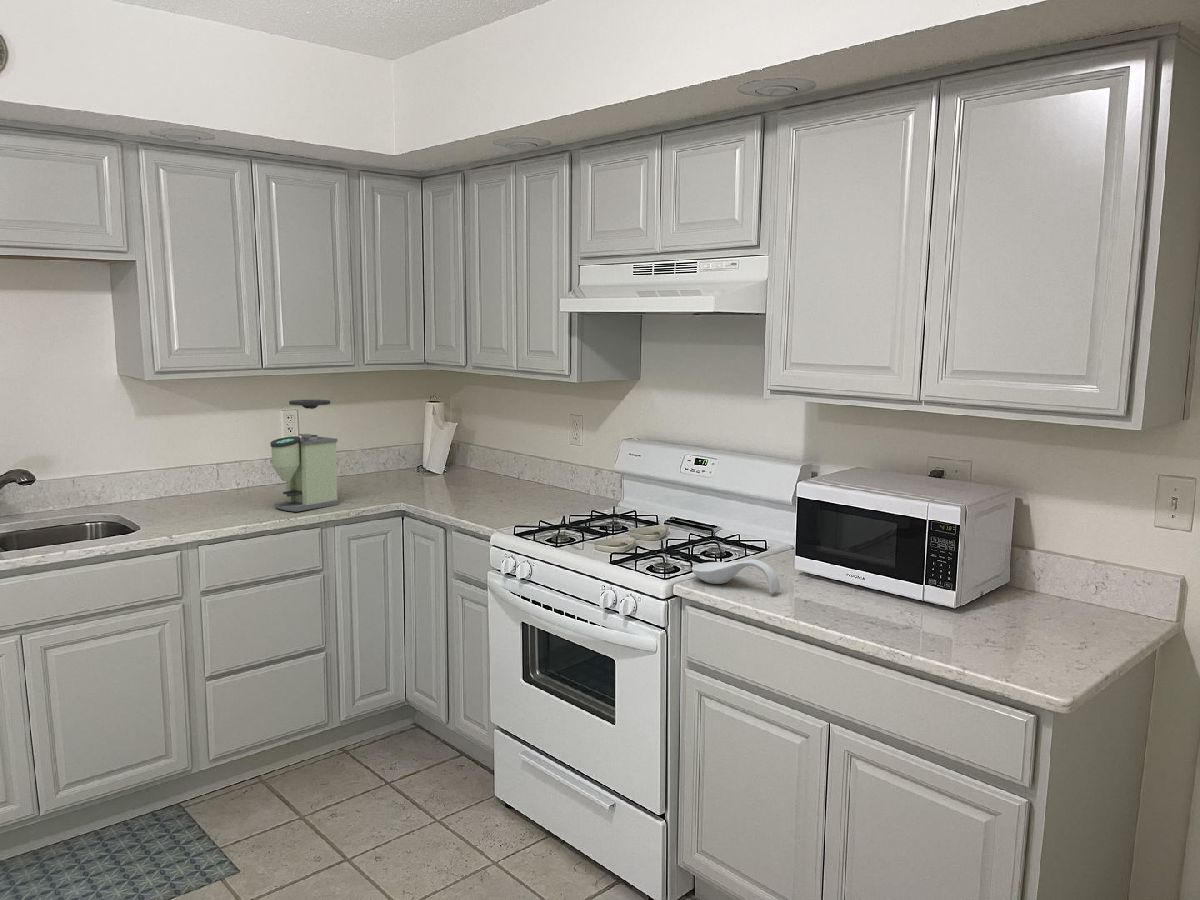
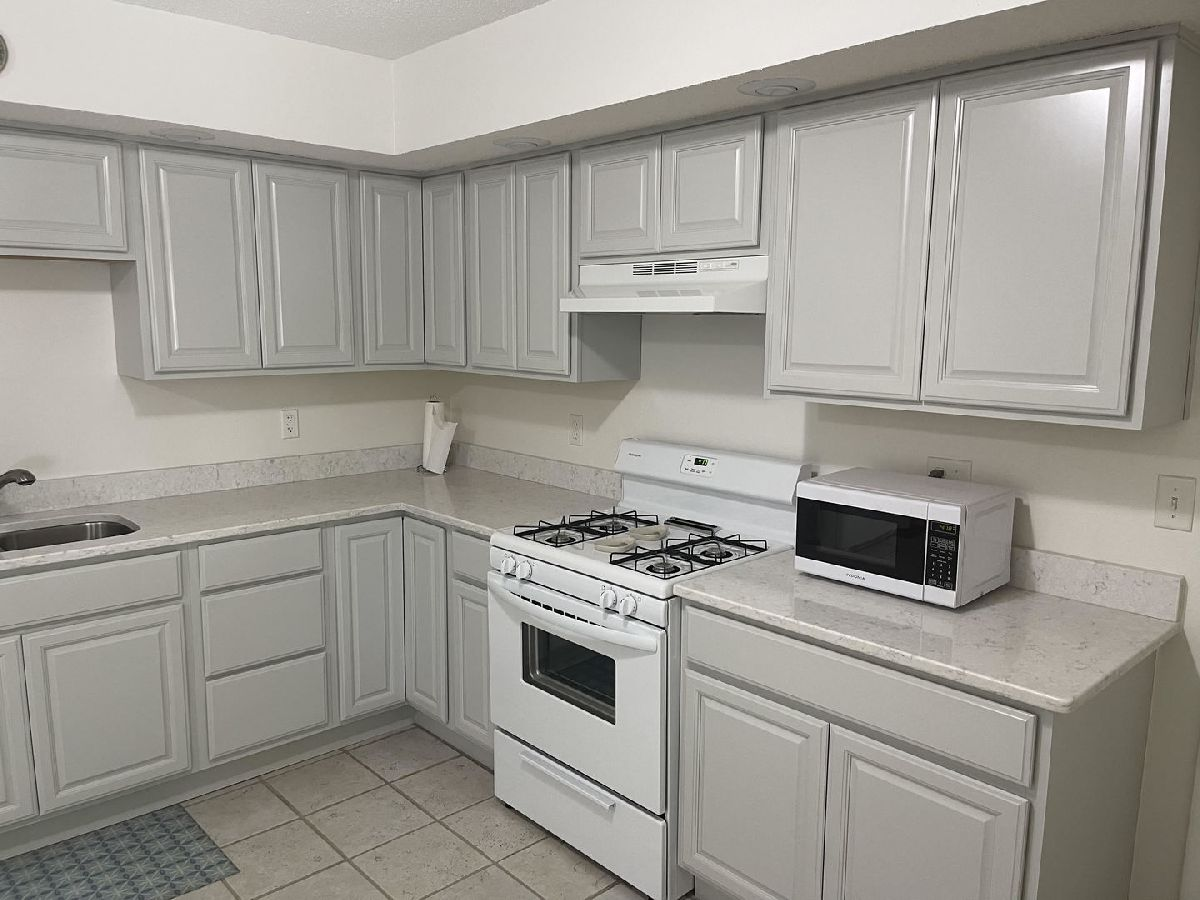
- spoon rest [691,558,781,594]
- coffee grinder [269,399,340,513]
